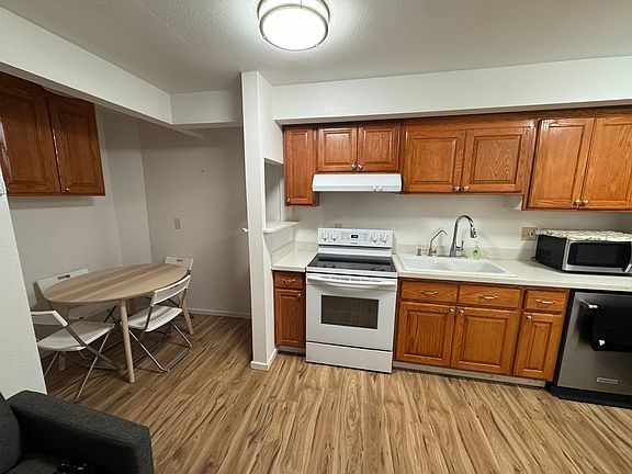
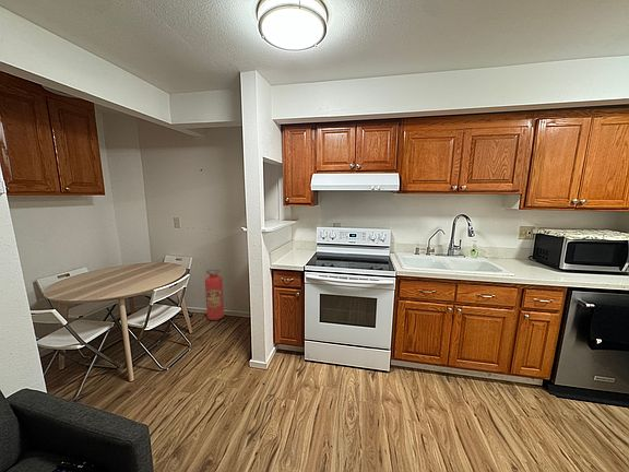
+ fire extinguisher [204,269,225,321]
